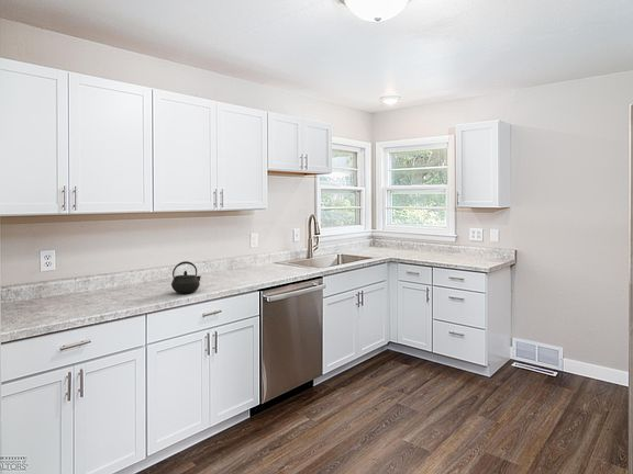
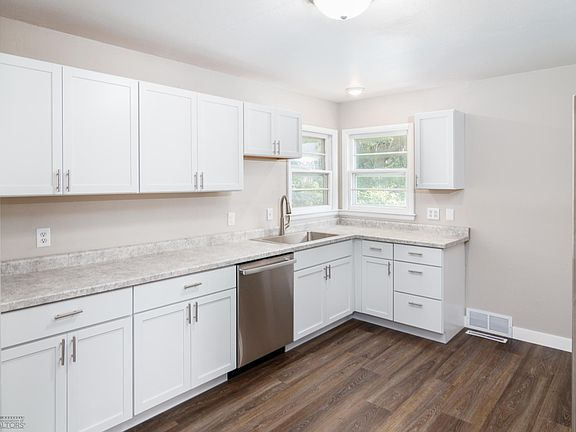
- kettle [170,260,202,294]
